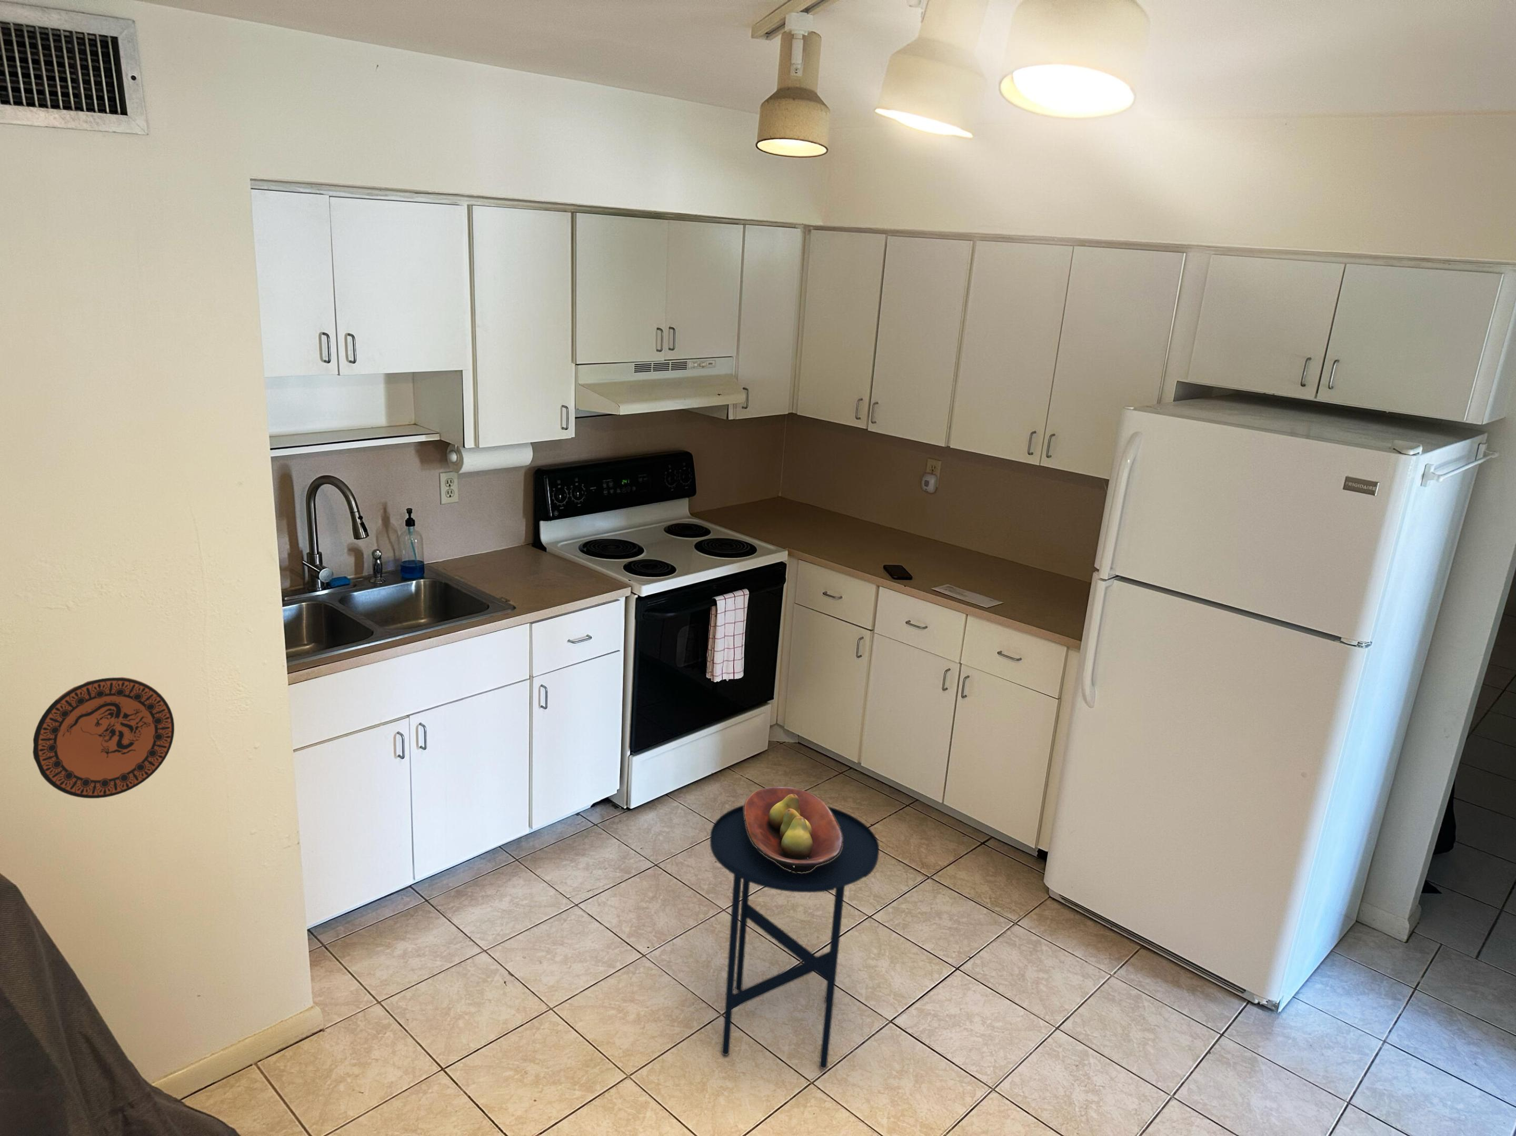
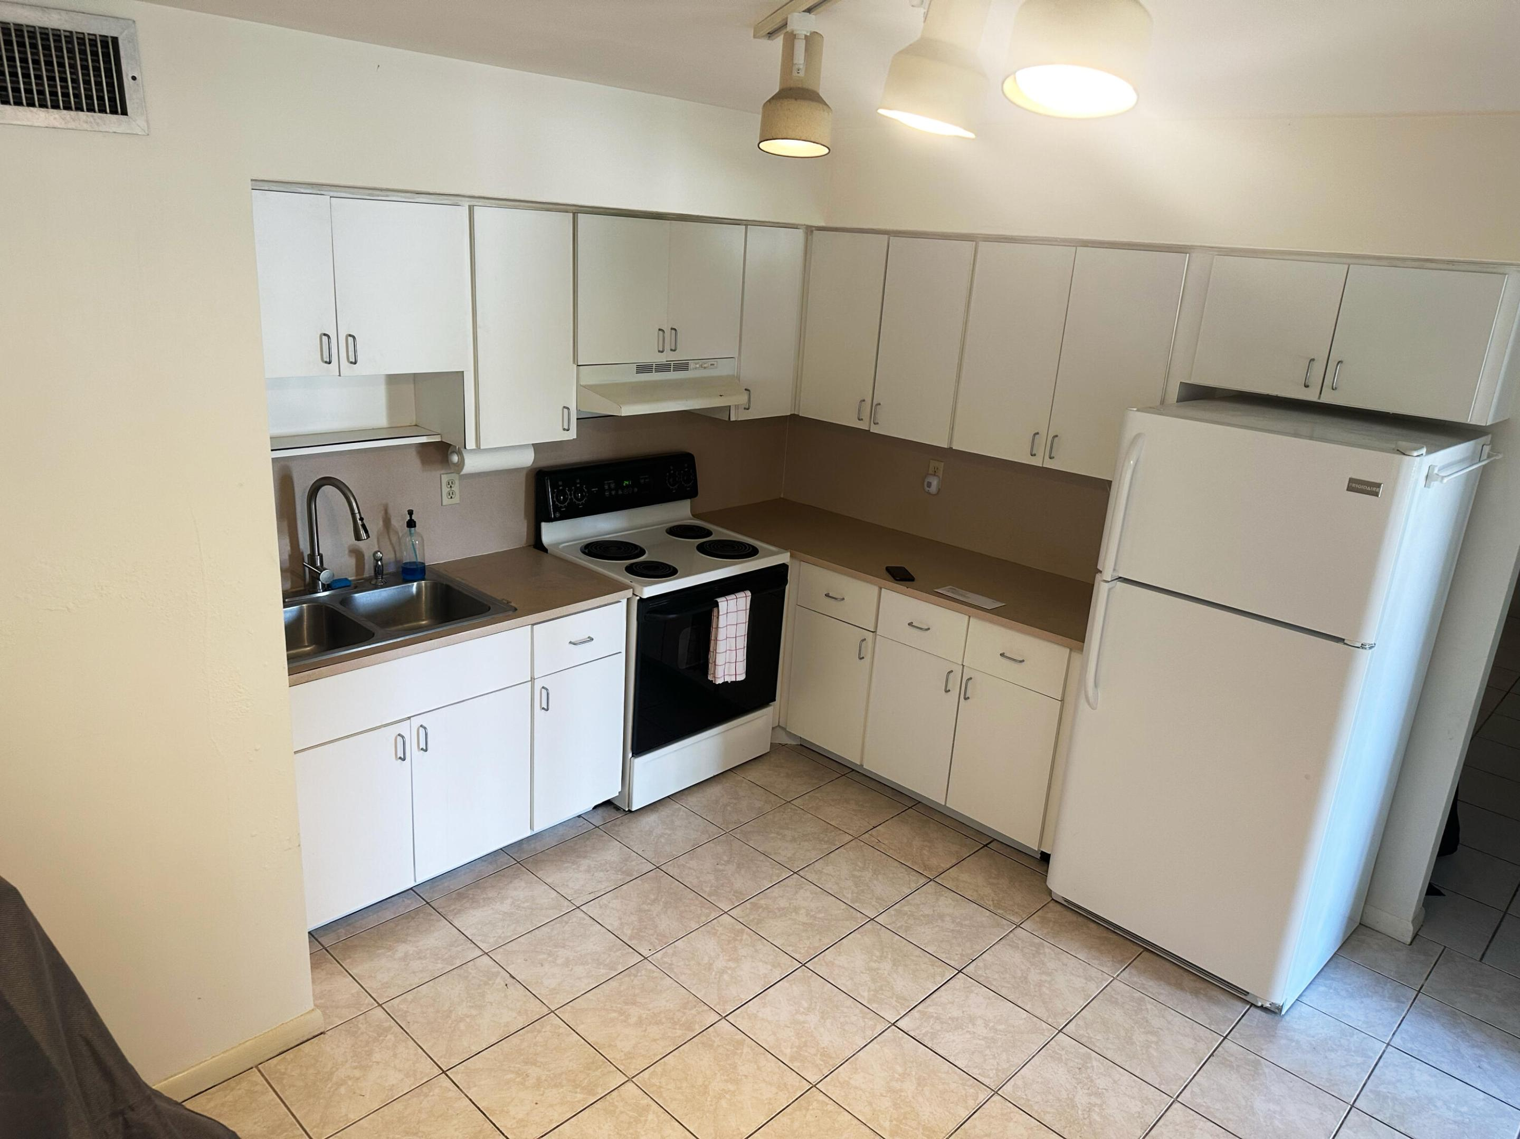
- side table [709,804,880,1069]
- fruit bowl [744,786,843,872]
- decorative plate [32,677,174,798]
